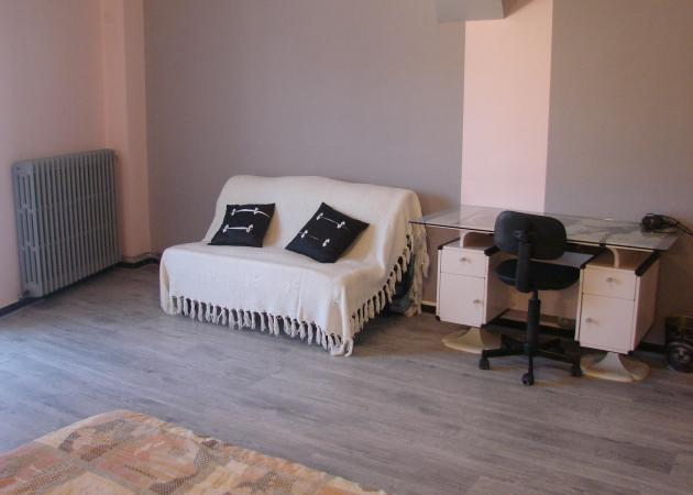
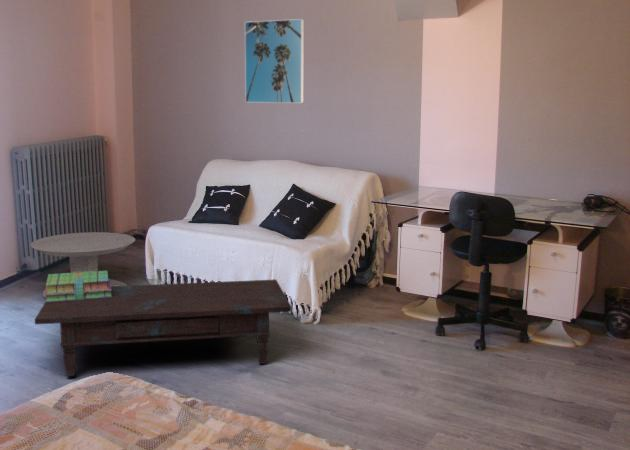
+ stack of books [44,270,112,302]
+ side table [29,231,136,299]
+ coffee table [34,279,292,377]
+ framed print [244,18,305,104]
